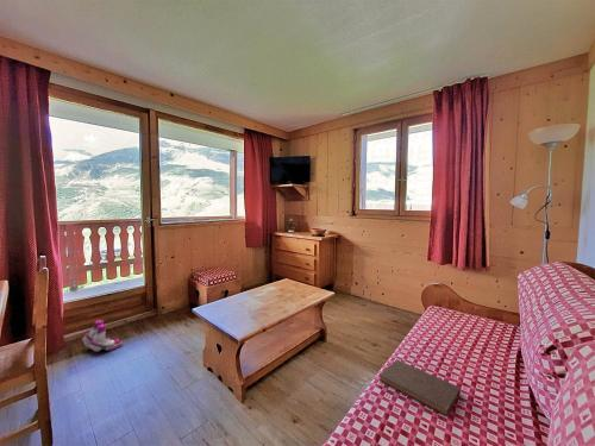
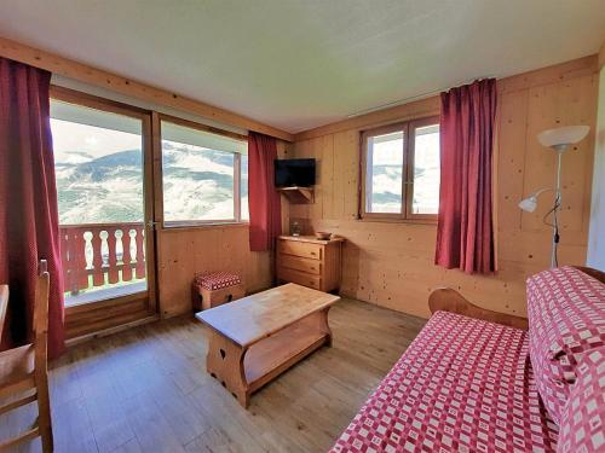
- book [378,358,462,417]
- boots [81,319,123,353]
